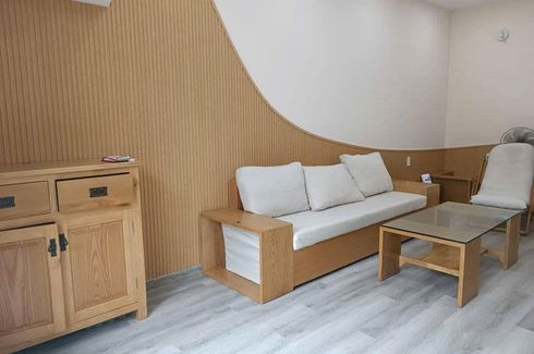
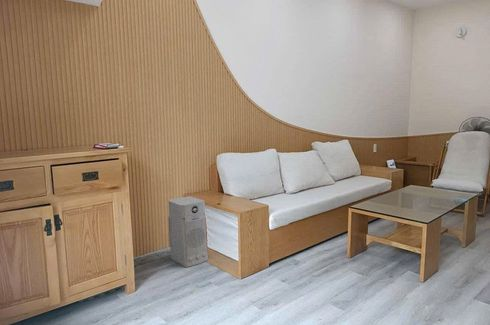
+ air purifier [168,196,209,268]
